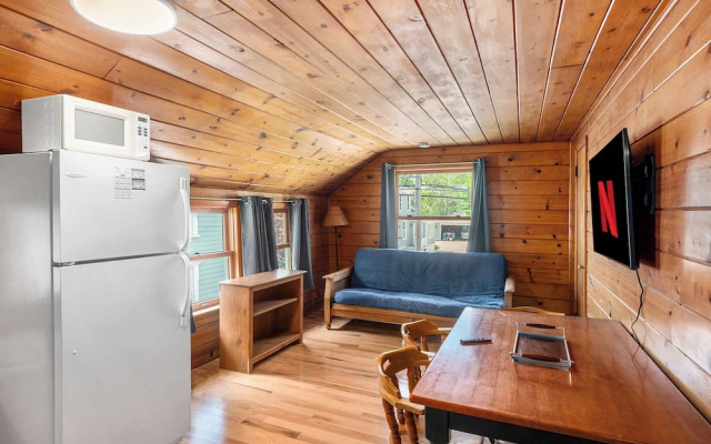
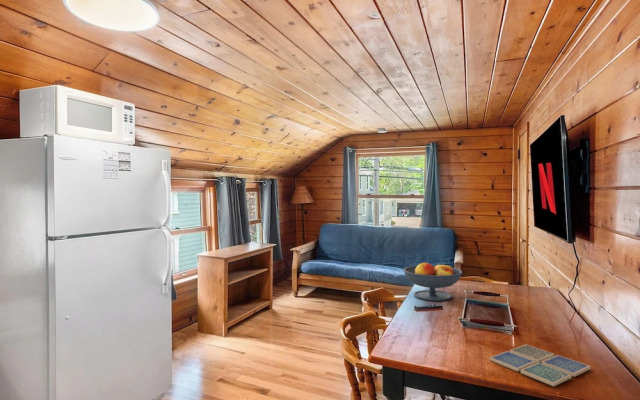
+ fruit bowl [402,262,463,302]
+ drink coaster [489,344,592,387]
